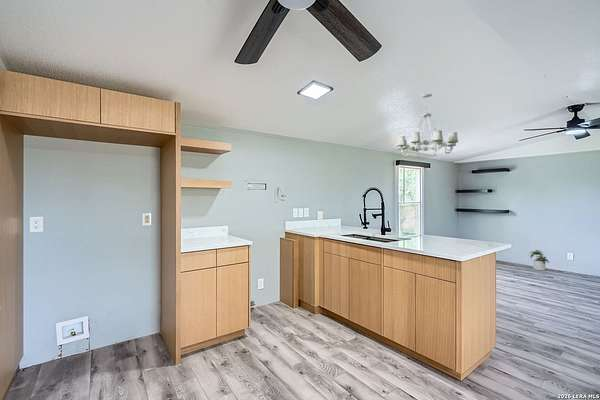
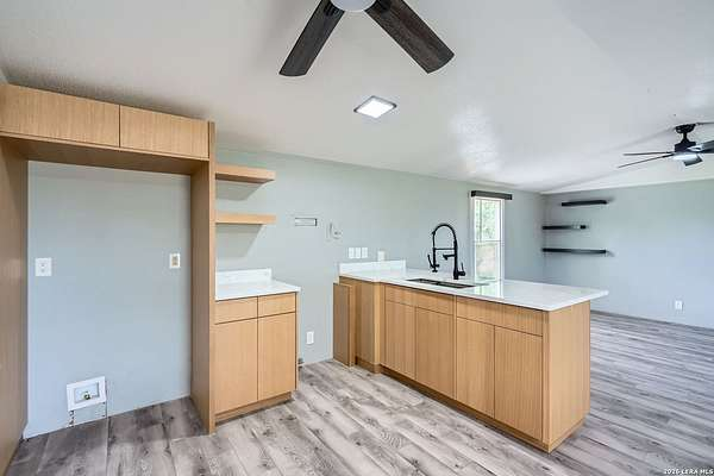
- potted plant [527,249,550,271]
- chandelier [396,93,459,158]
